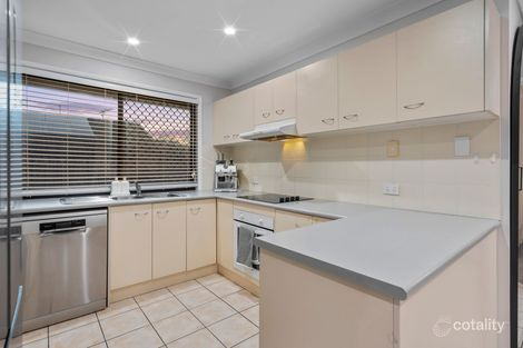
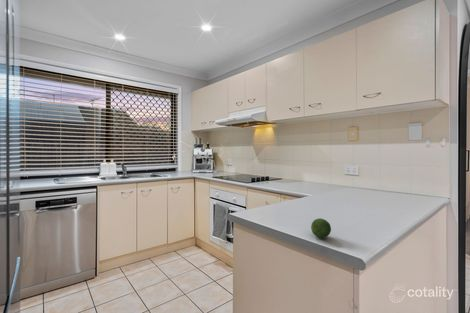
+ fruit [310,217,332,239]
